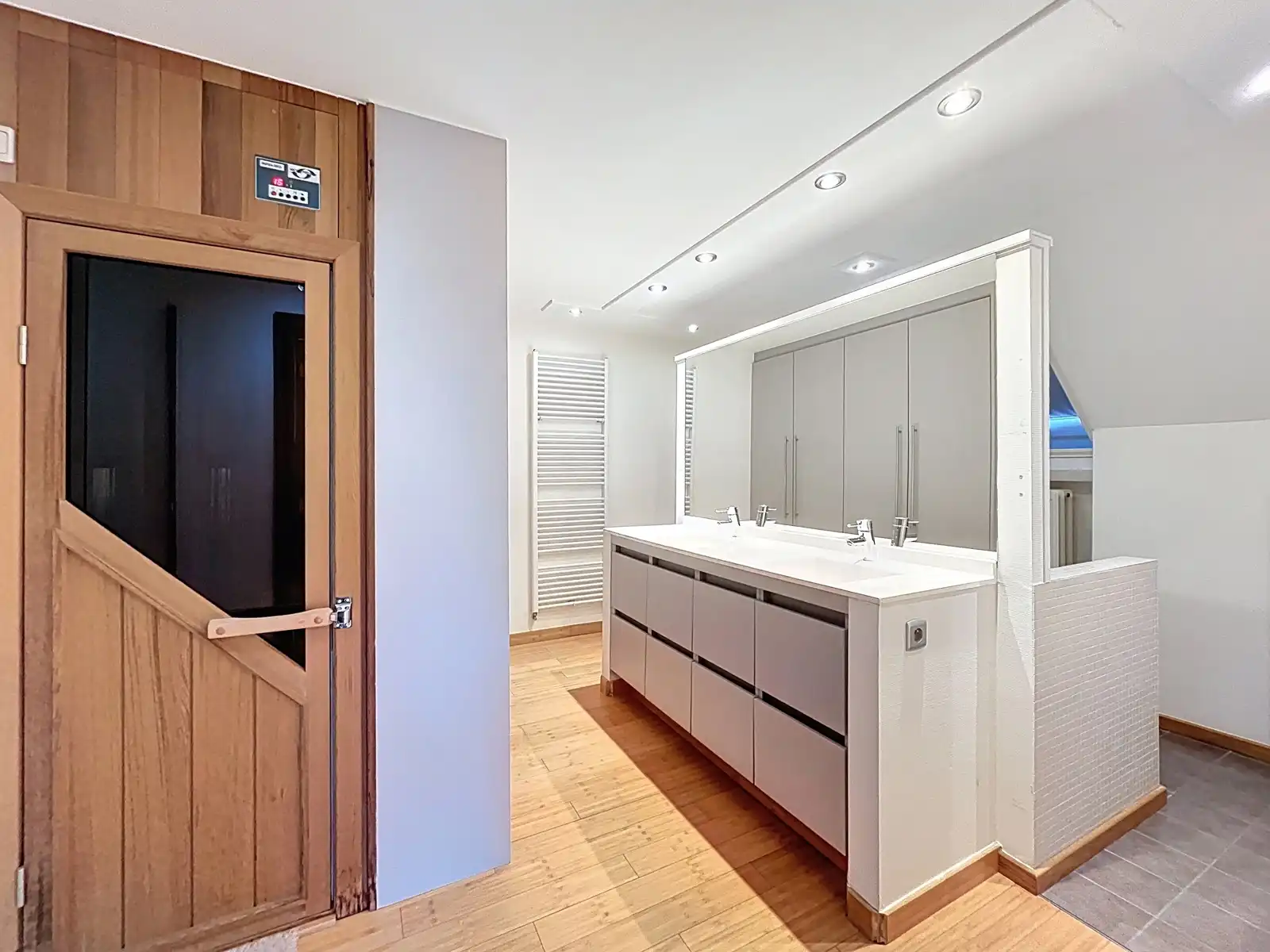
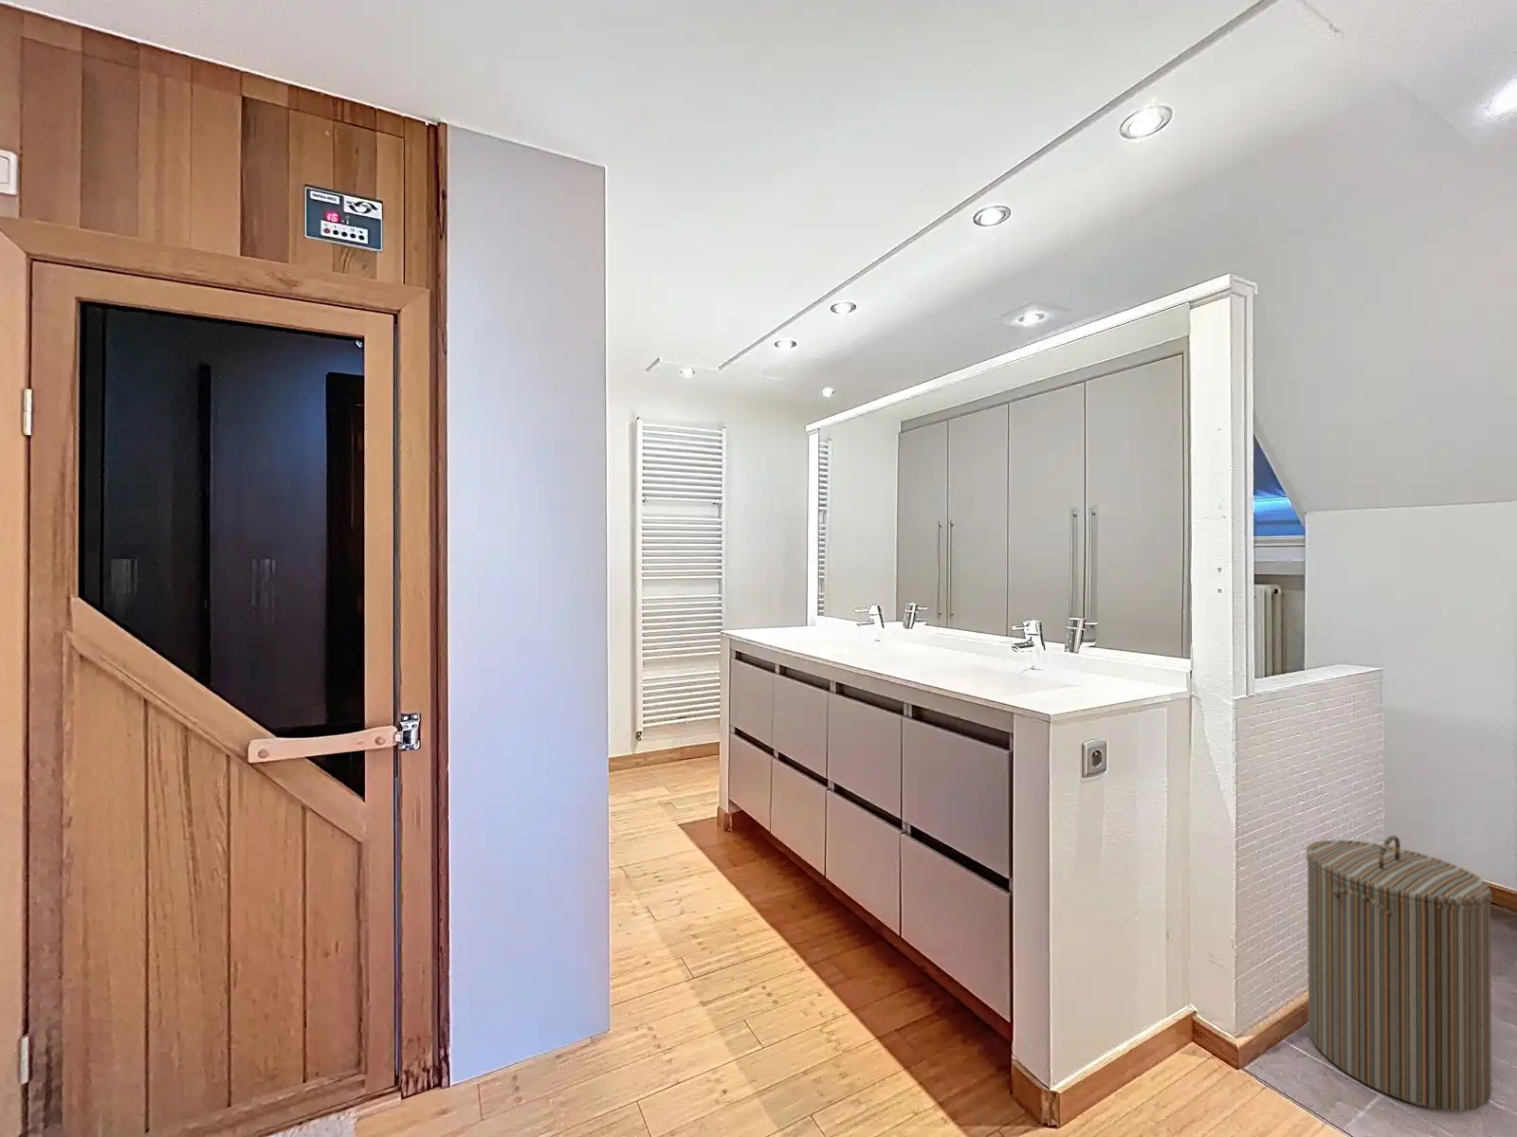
+ laundry hamper [1306,835,1493,1112]
